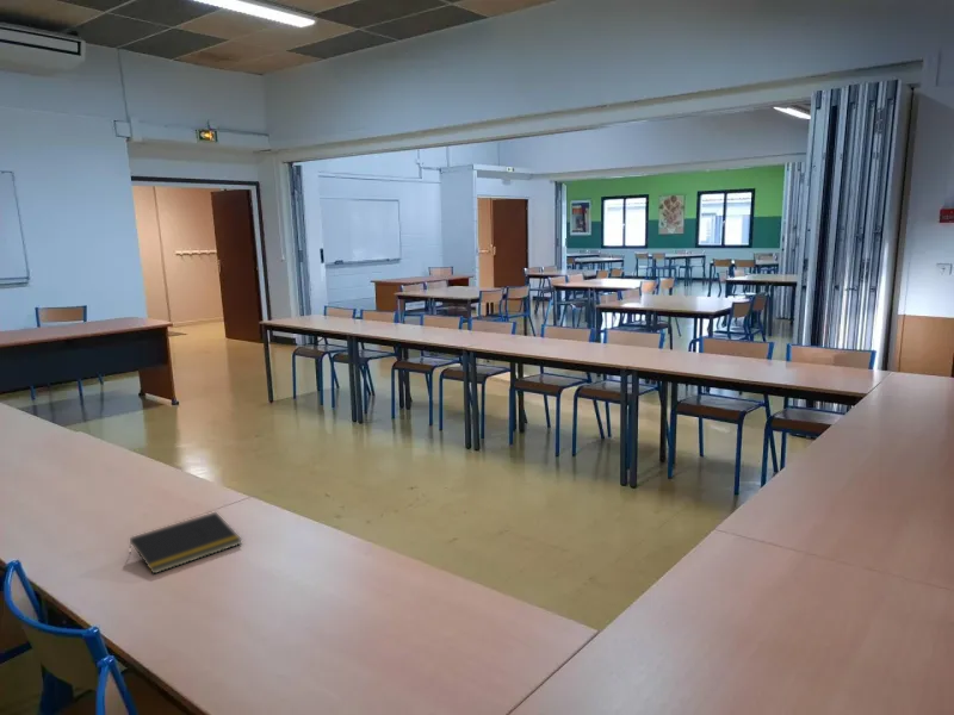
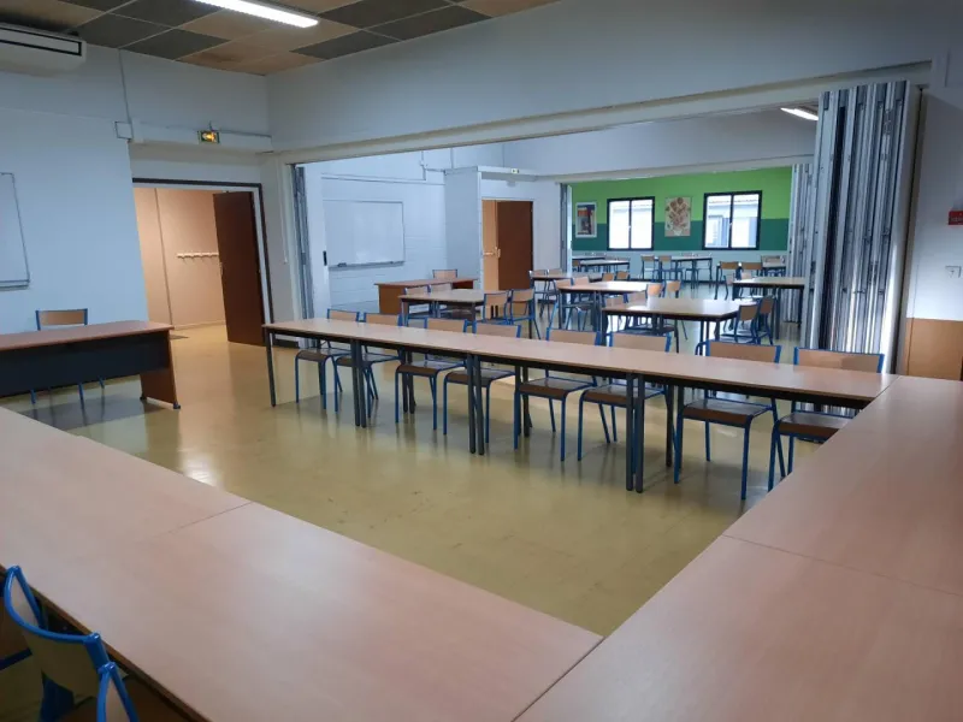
- notepad [128,511,243,576]
